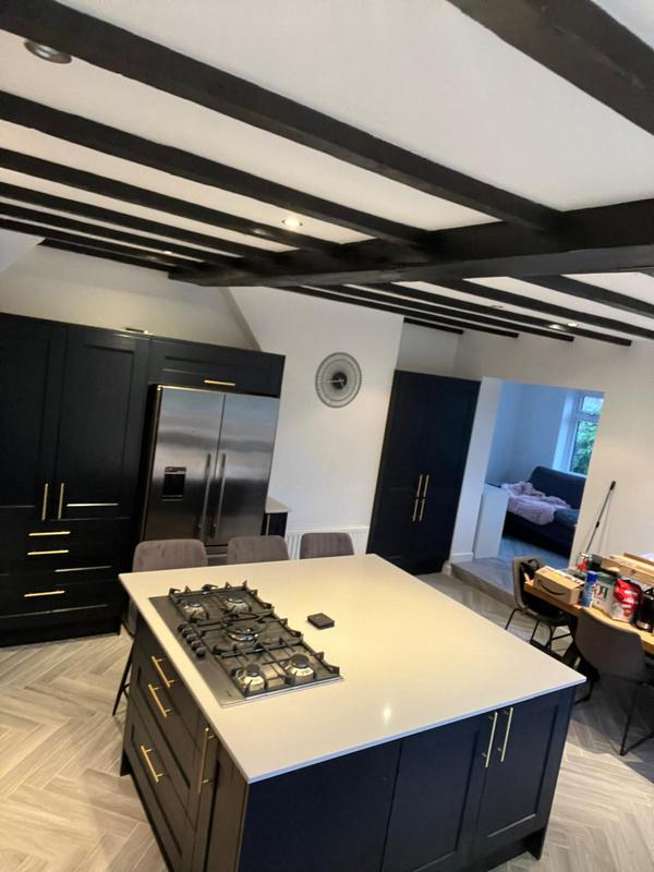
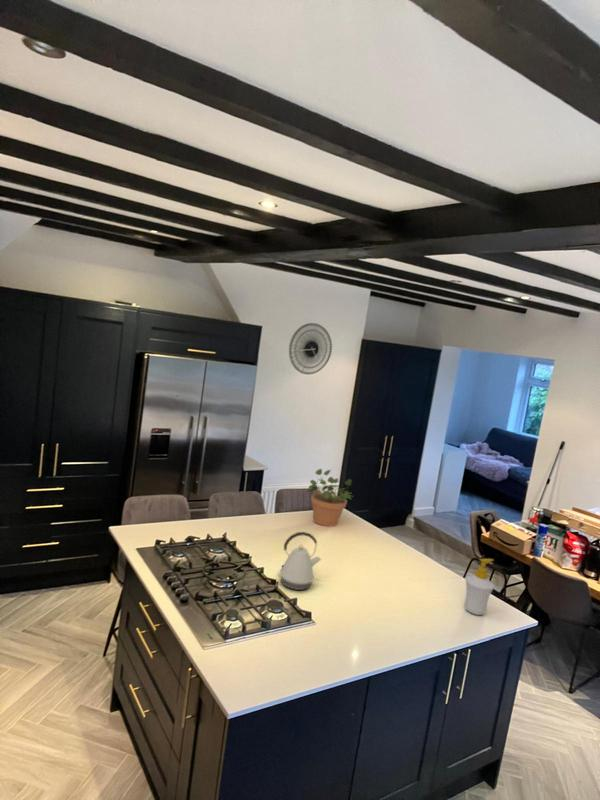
+ kettle [276,531,322,591]
+ soap bottle [463,558,496,616]
+ potted plant [306,468,353,528]
